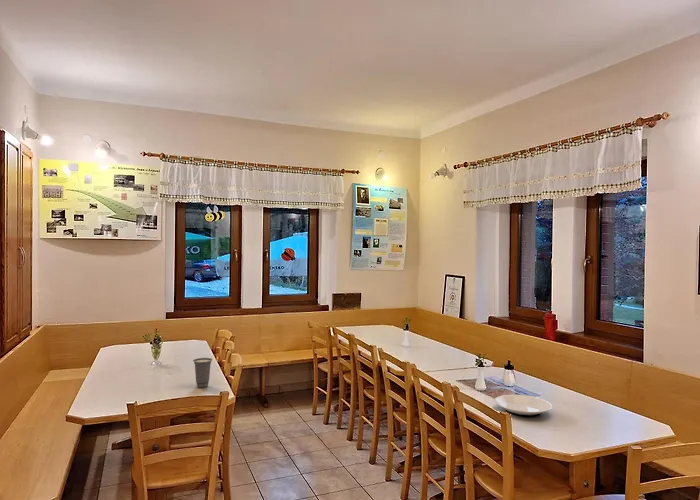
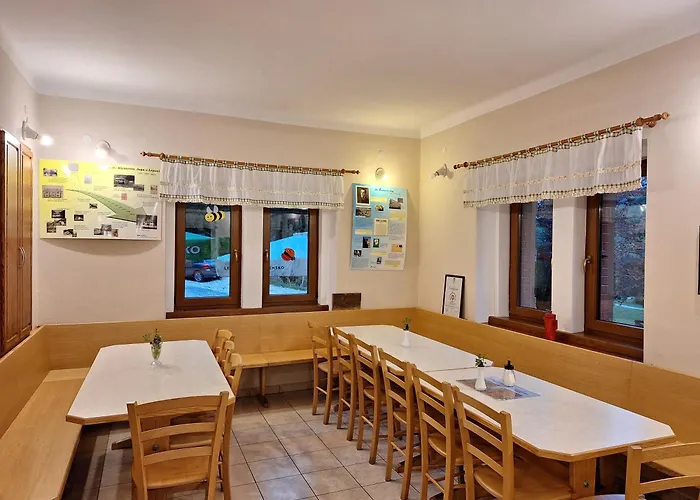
- cup [192,357,213,389]
- plate [494,394,553,418]
